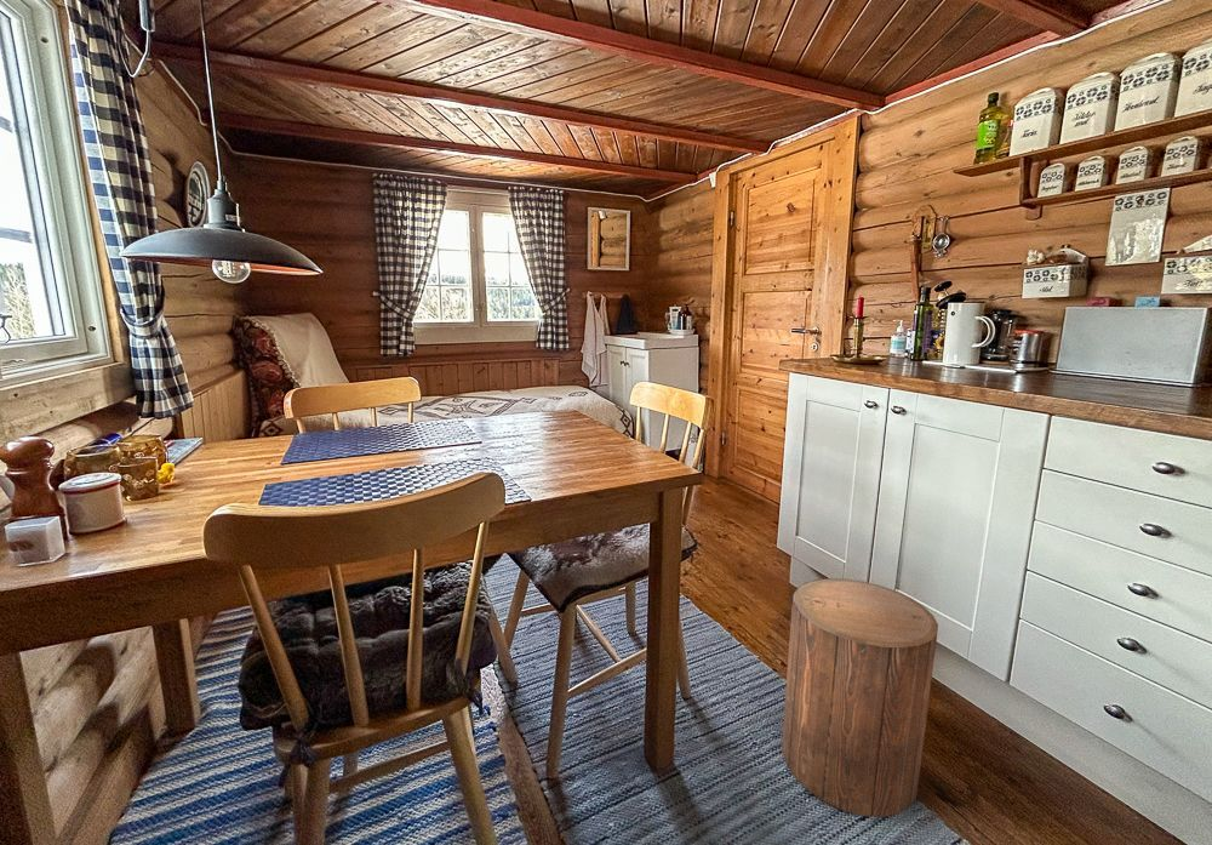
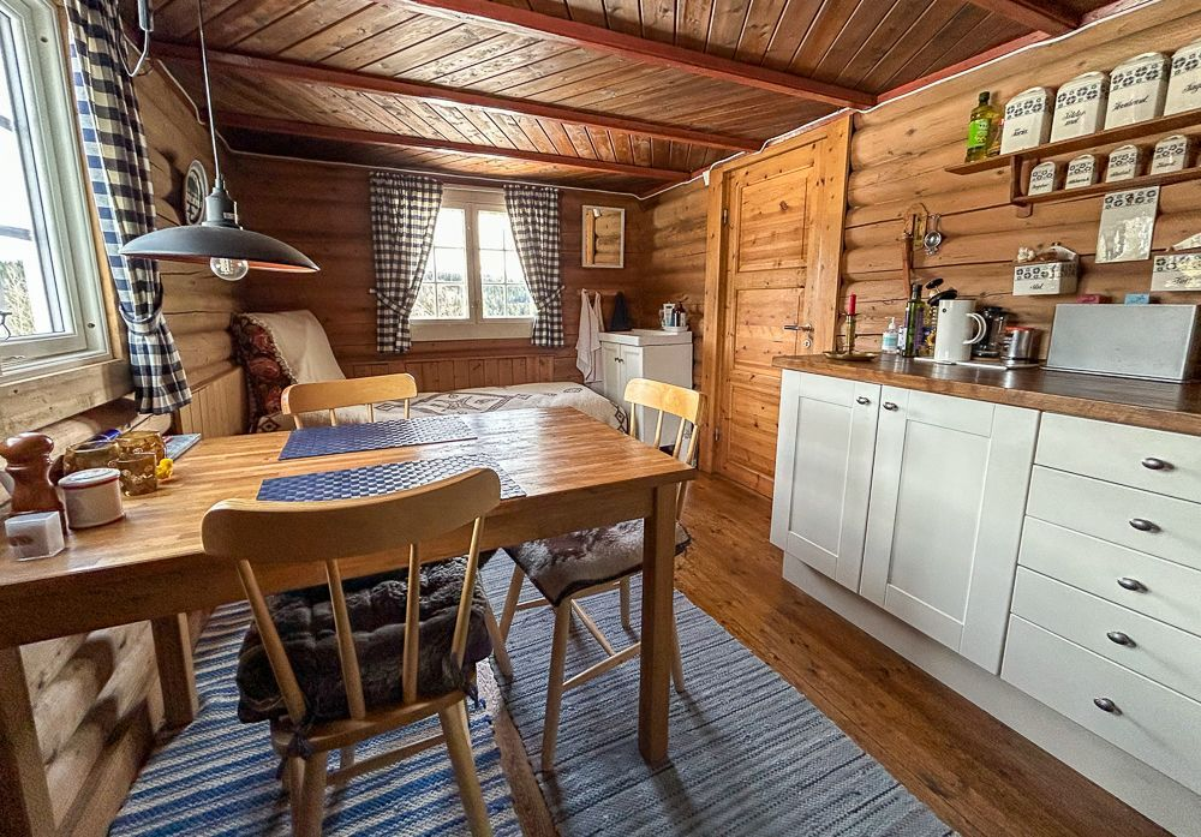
- stool [781,577,939,818]
